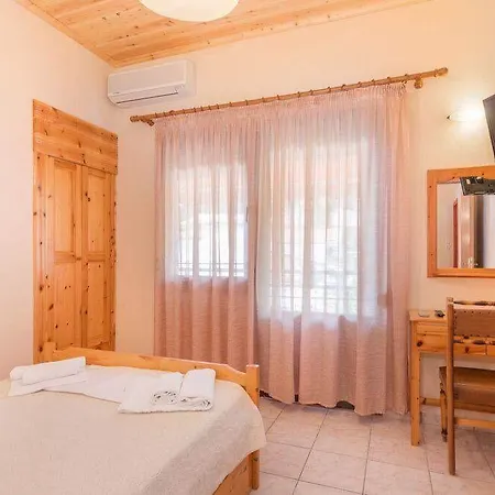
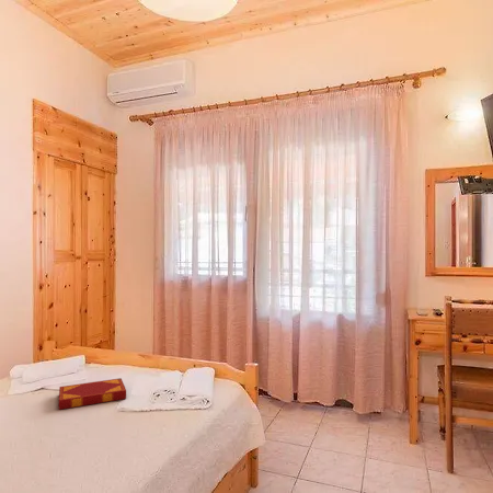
+ hardback book [58,377,127,411]
